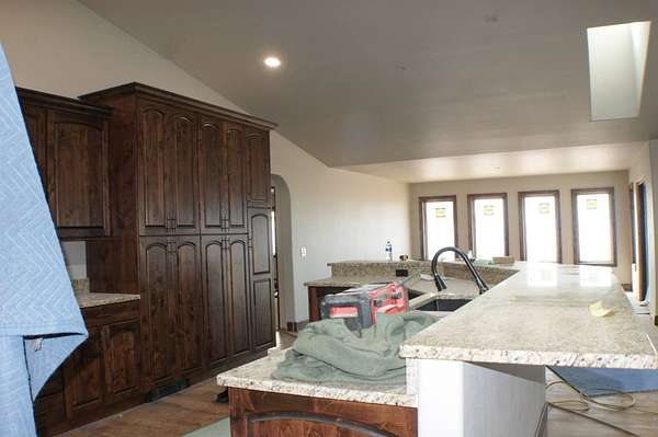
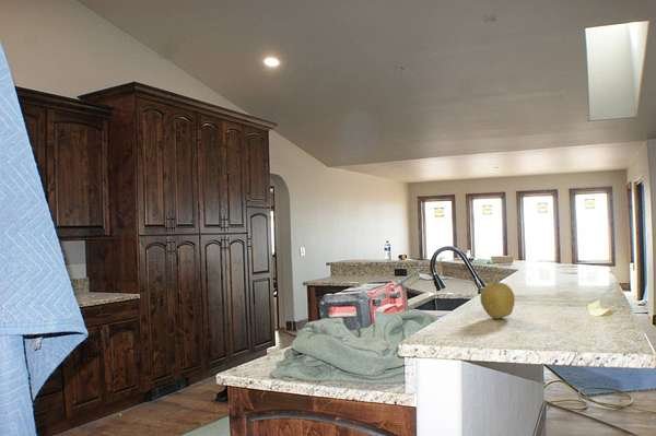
+ fruit [479,281,516,320]
